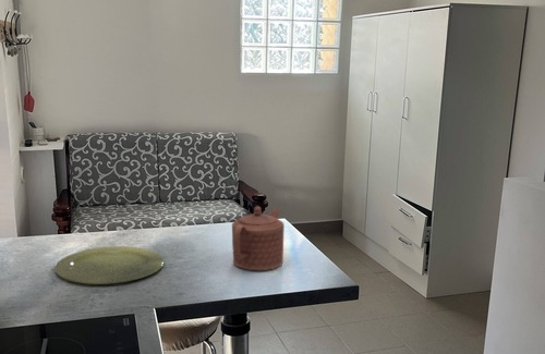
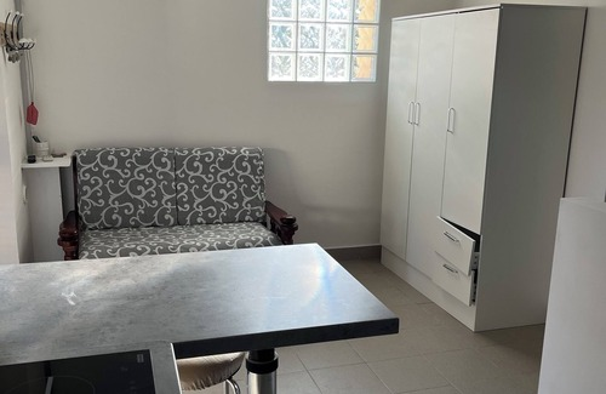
- plate [53,245,165,285]
- teapot [231,205,286,271]
